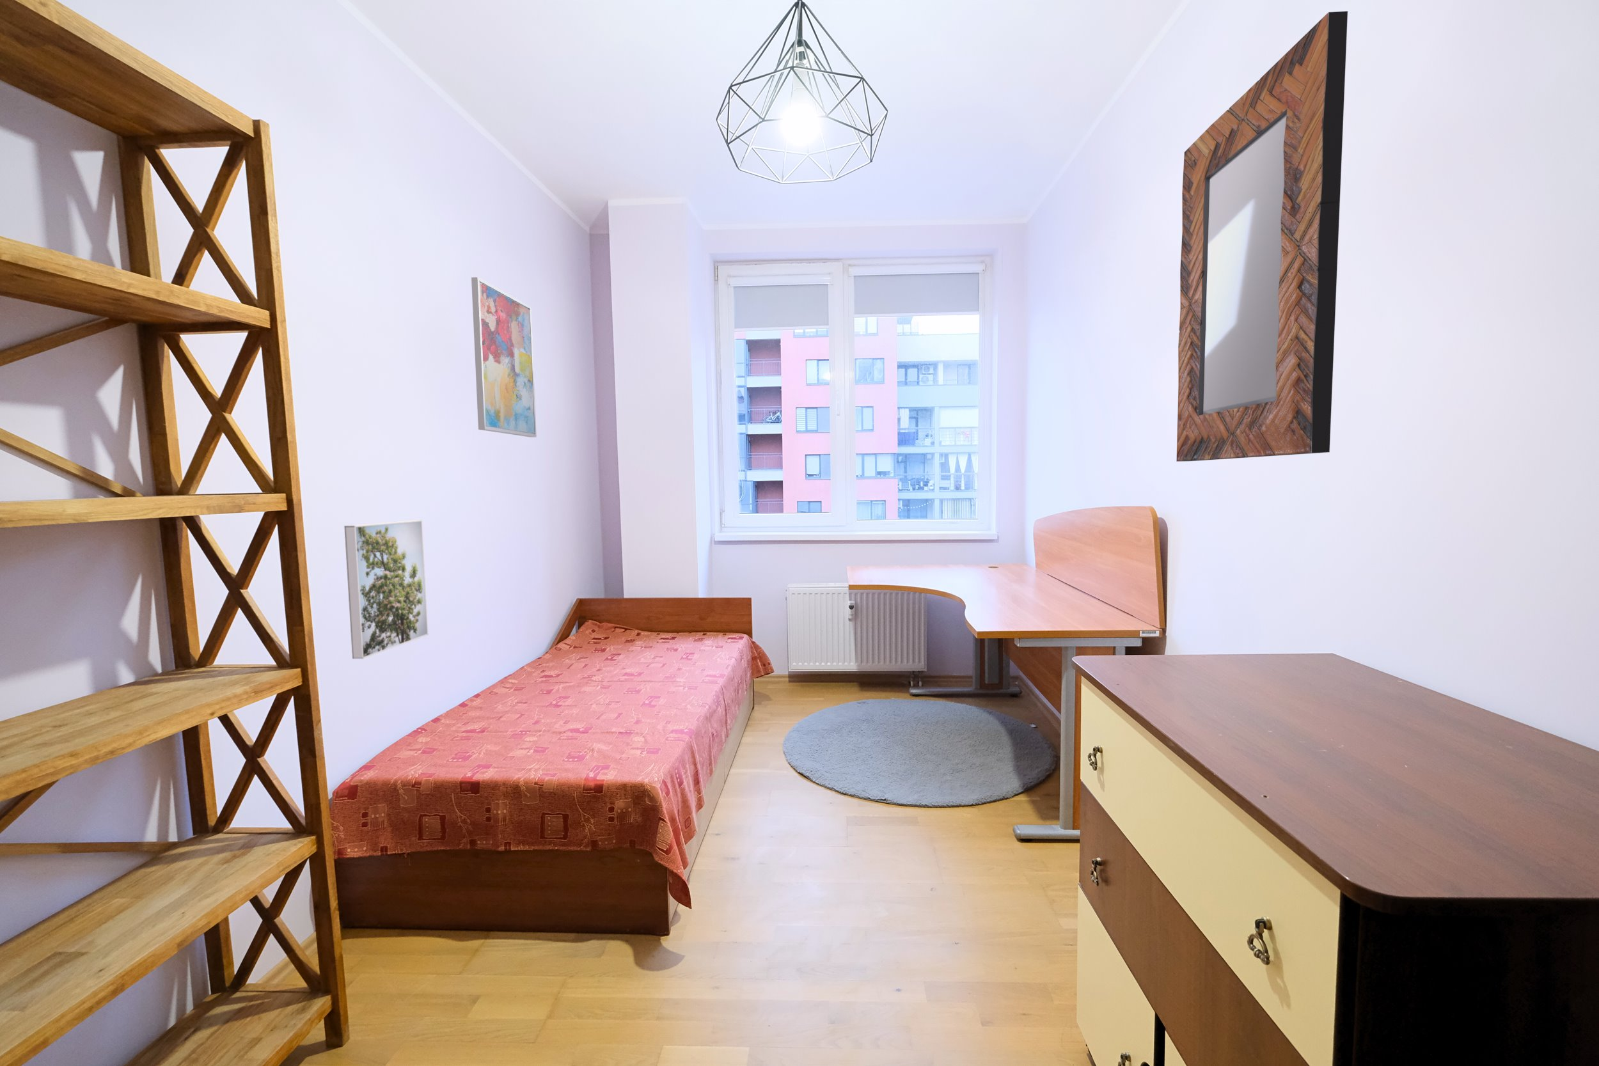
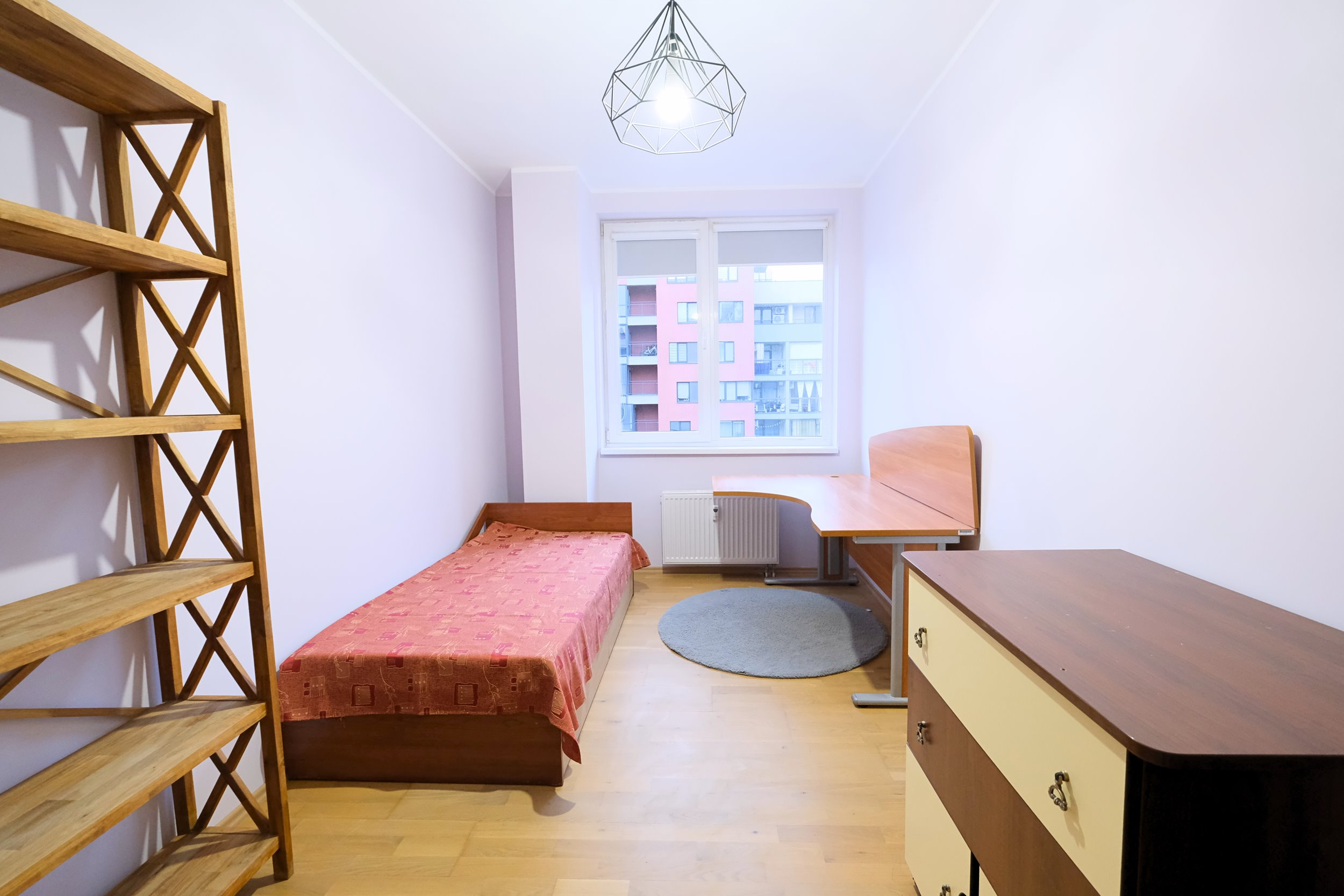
- home mirror [1175,11,1348,463]
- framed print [344,519,429,659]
- wall art [471,276,538,438]
